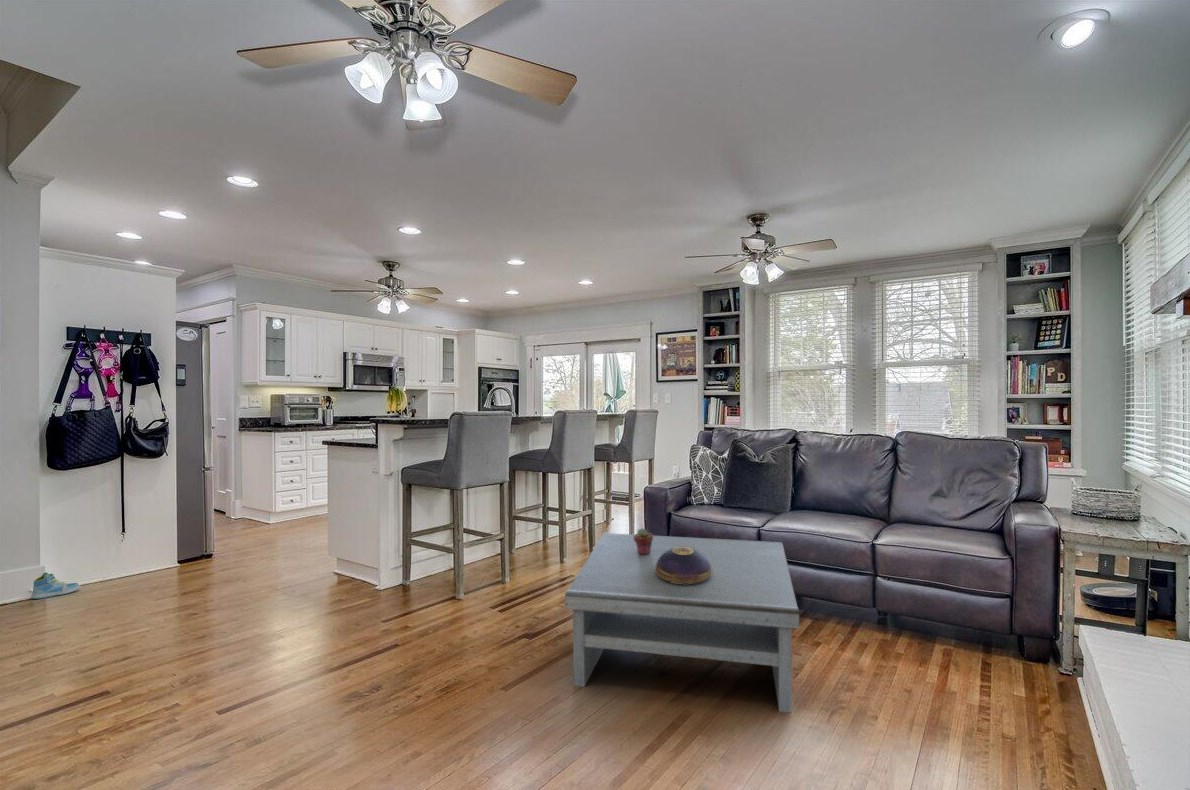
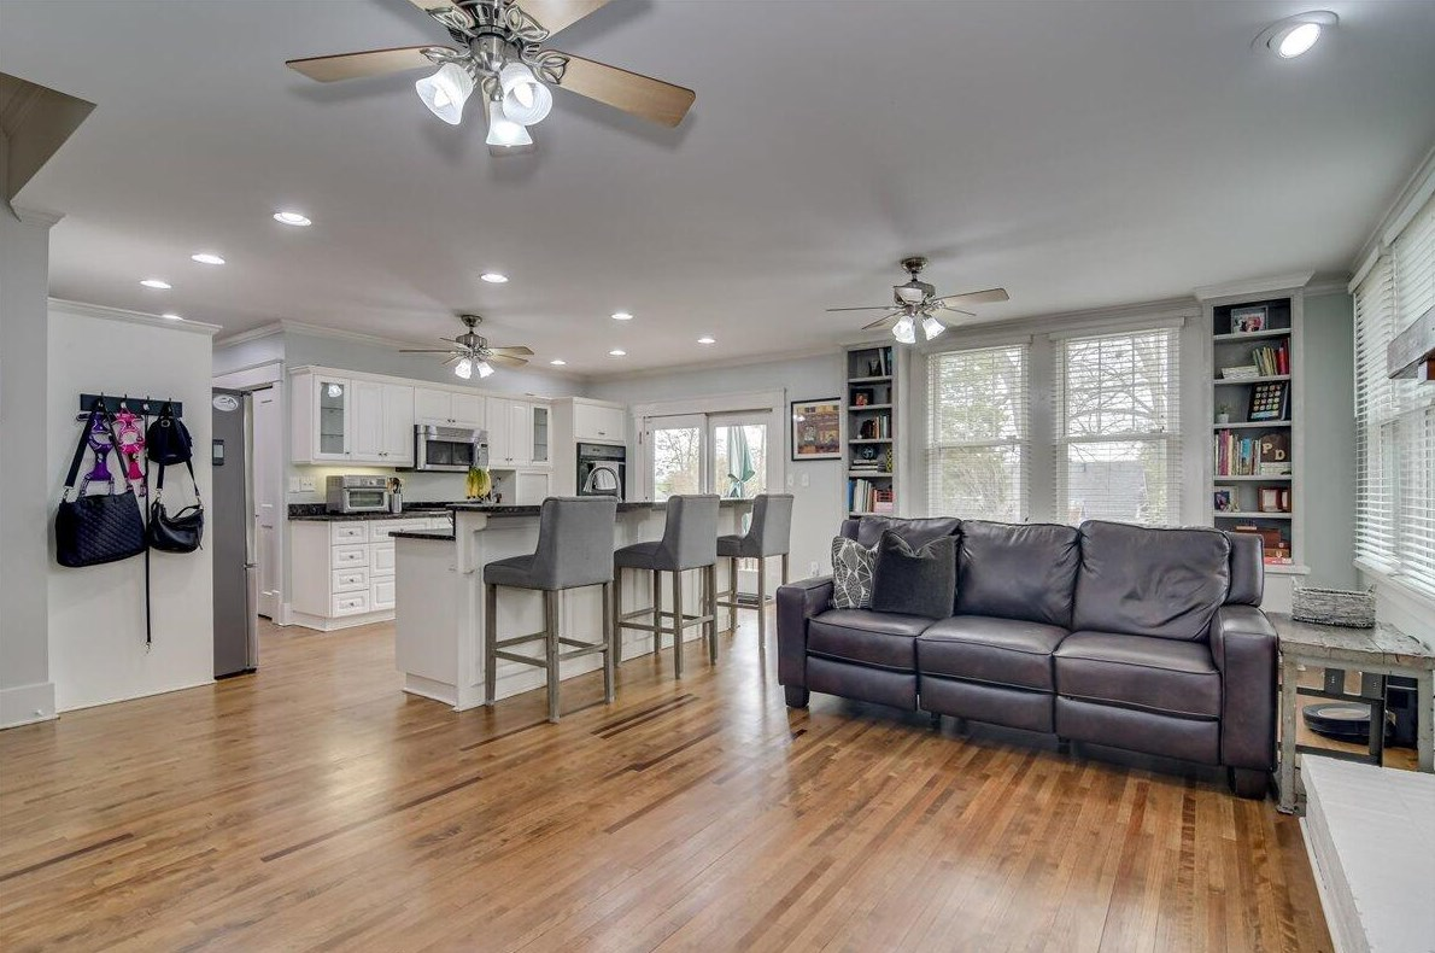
- decorative bowl [655,547,712,584]
- potted succulent [633,528,654,554]
- coffee table [564,532,800,714]
- sneaker [30,571,81,600]
